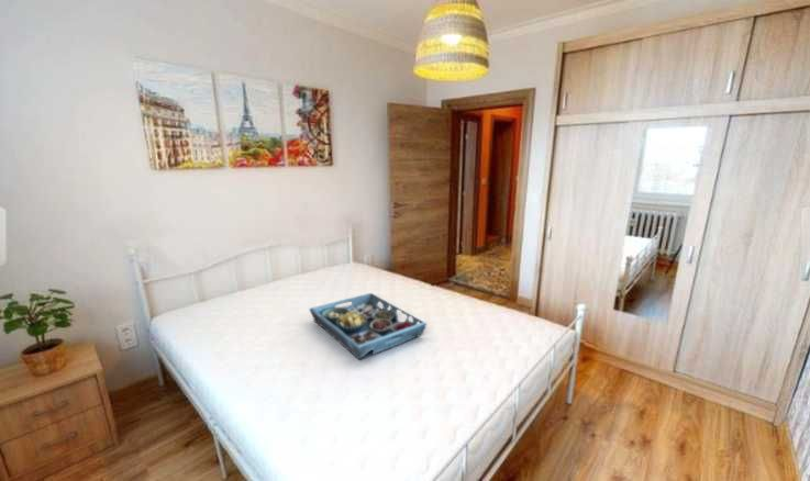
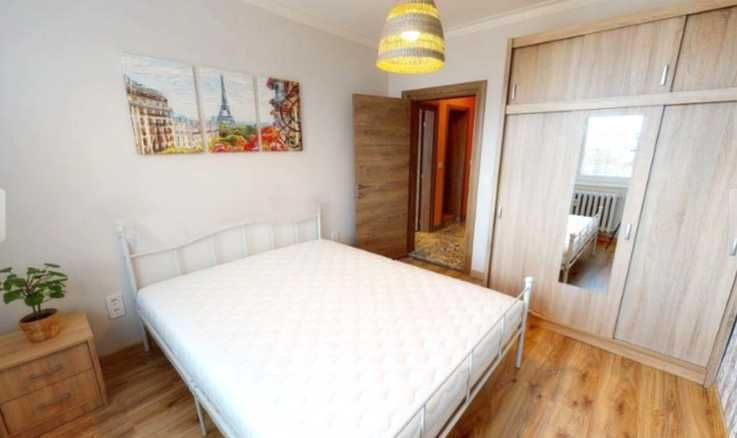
- serving tray [309,292,428,361]
